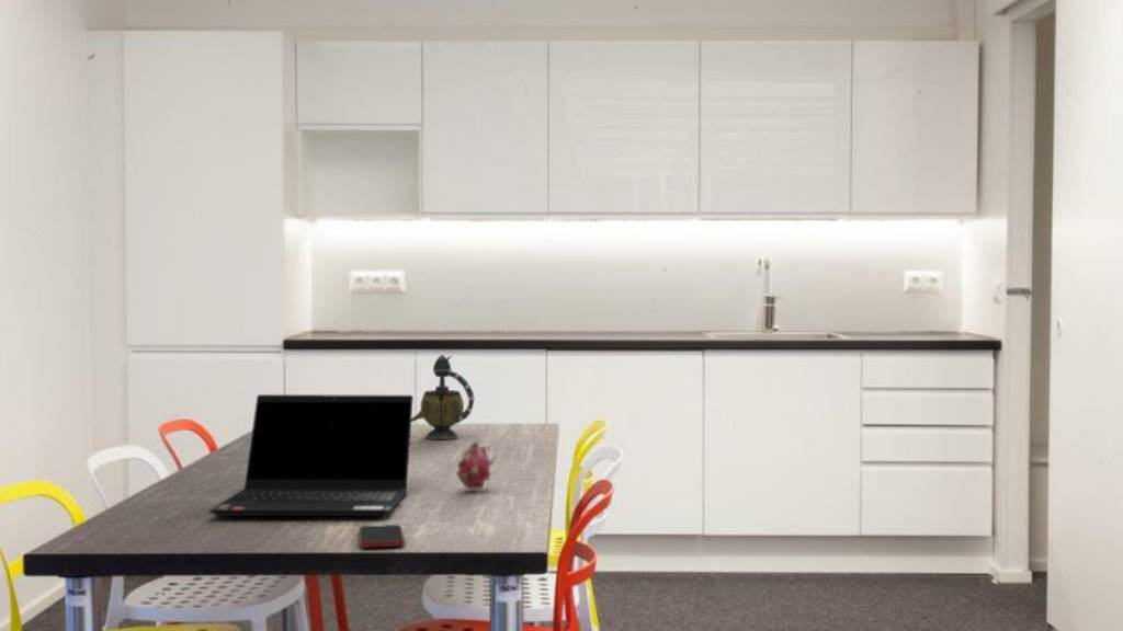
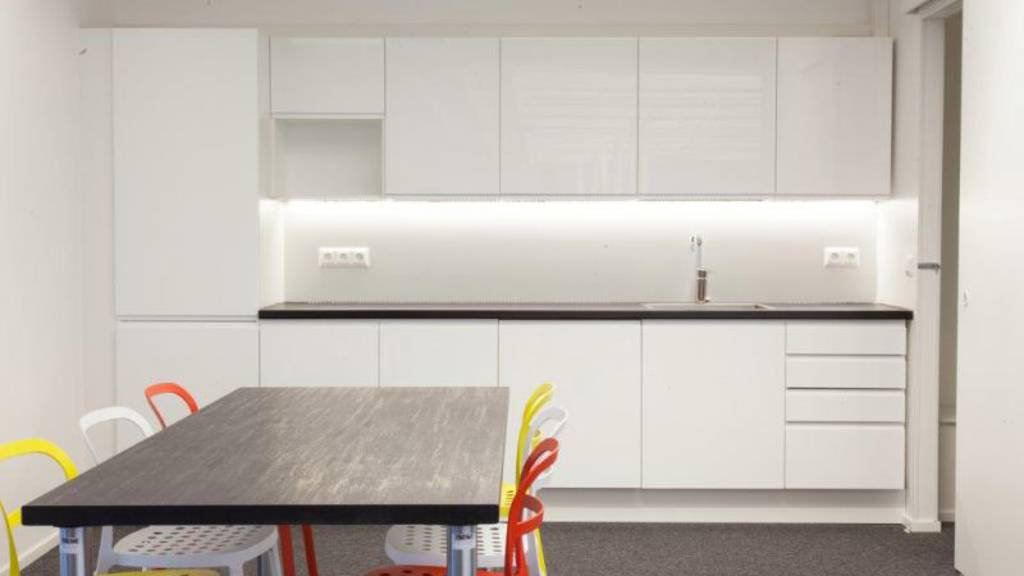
- fruit [455,436,496,492]
- smartphone [358,524,406,549]
- teapot [411,354,476,440]
- laptop computer [208,393,415,517]
